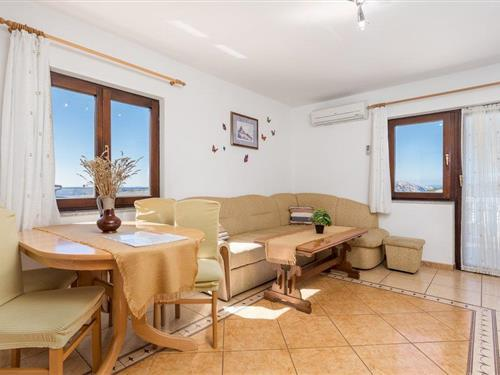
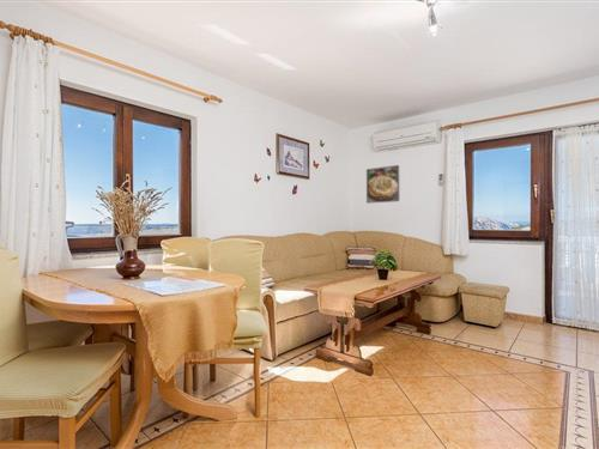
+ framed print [365,164,400,205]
